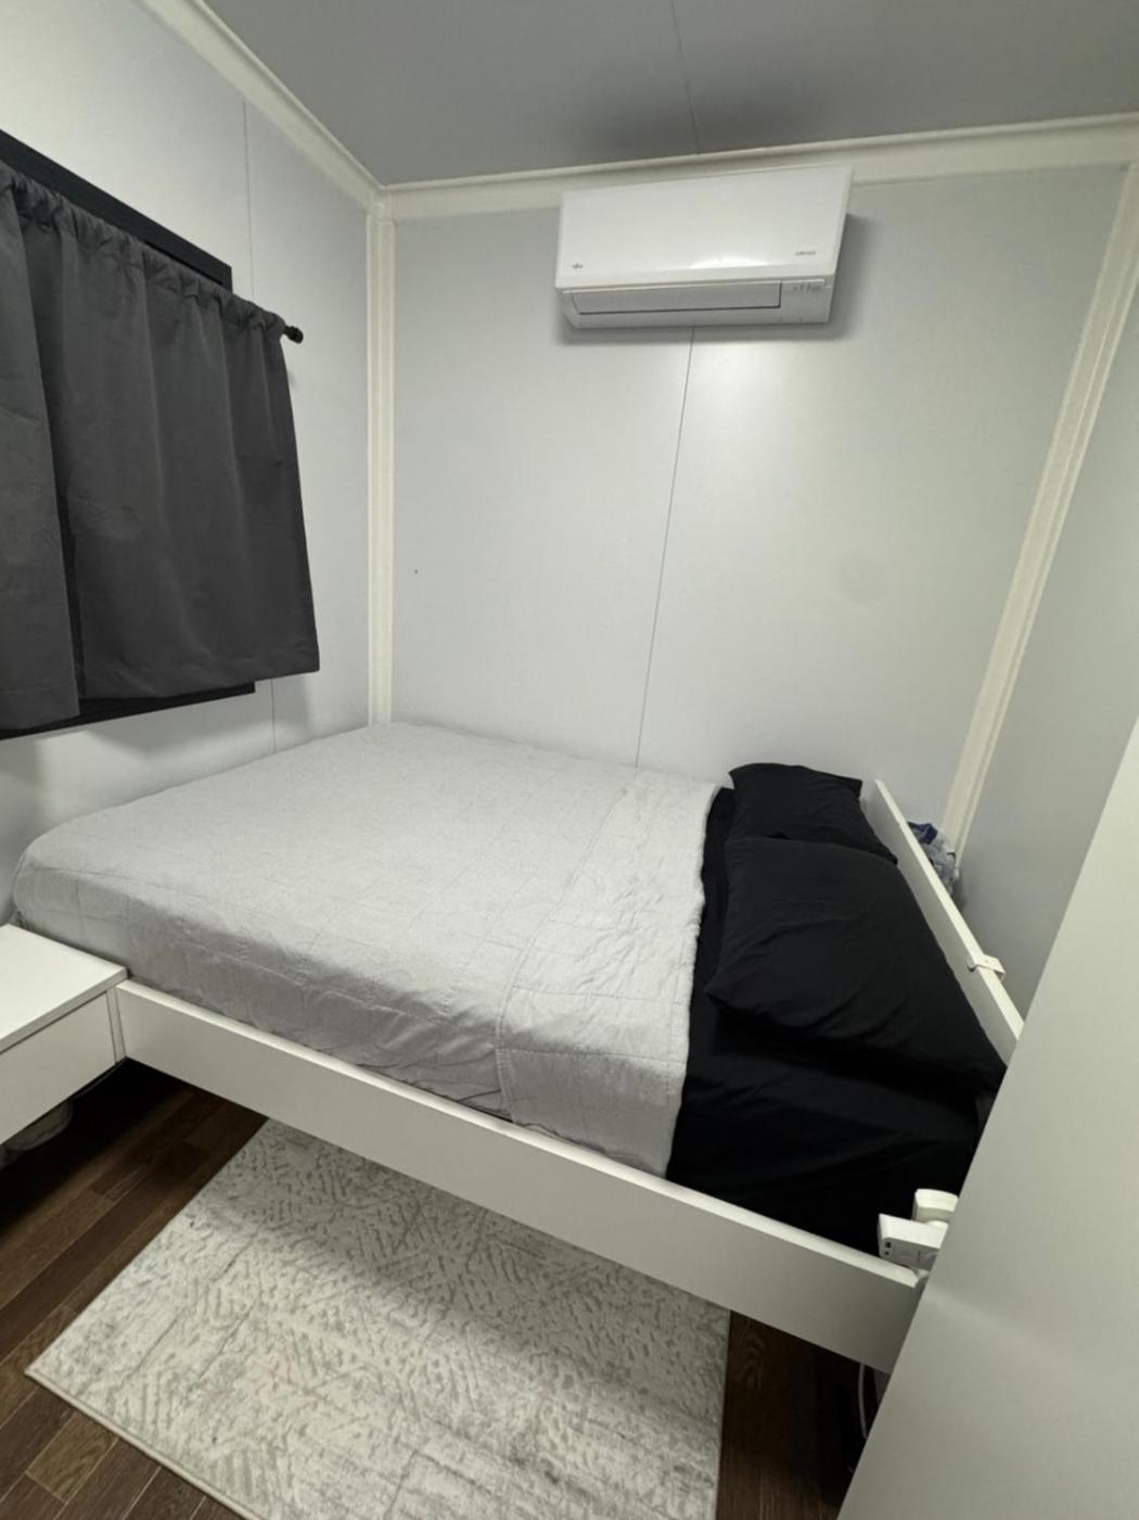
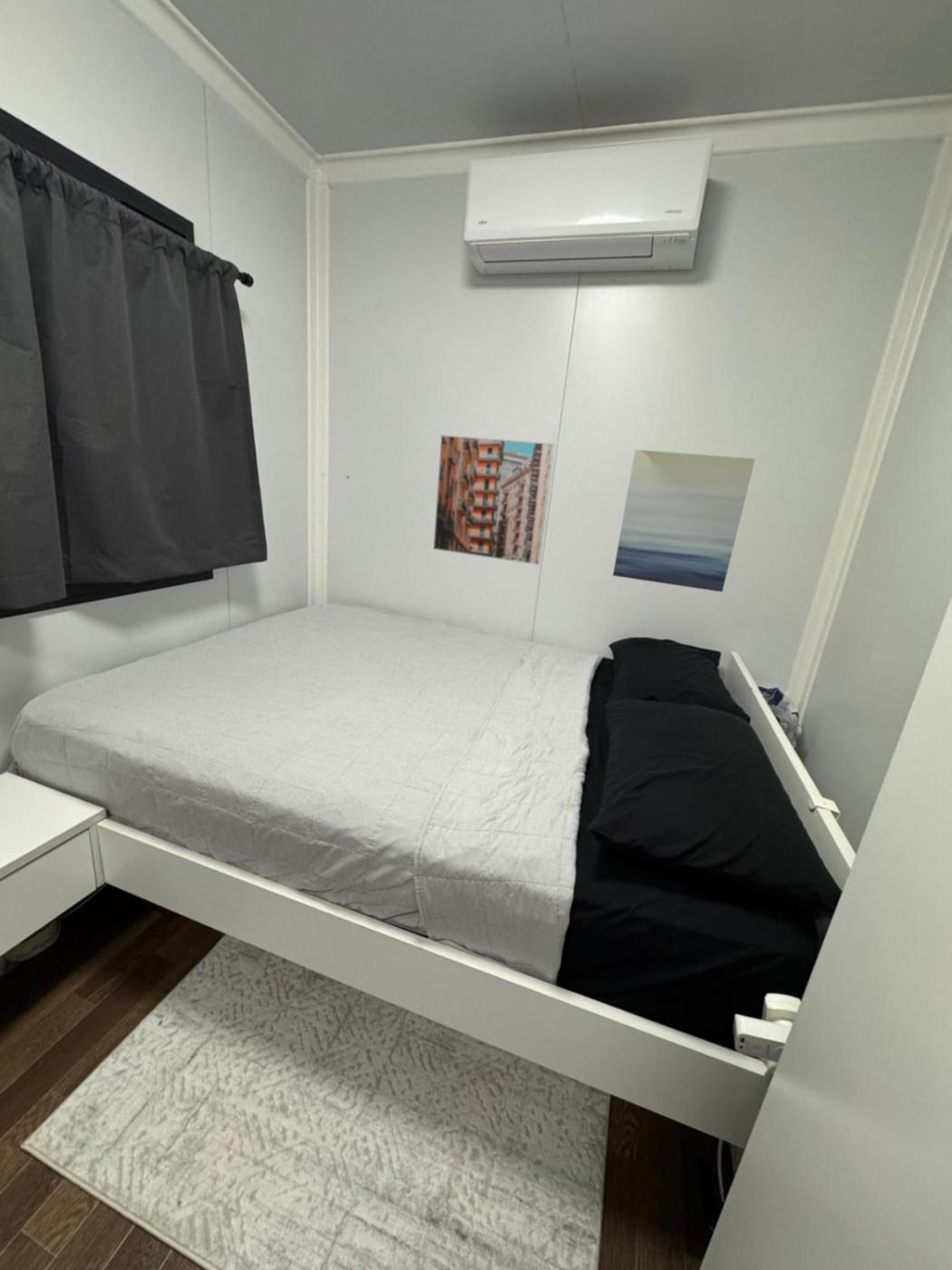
+ wall art [612,449,756,593]
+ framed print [432,434,556,566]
